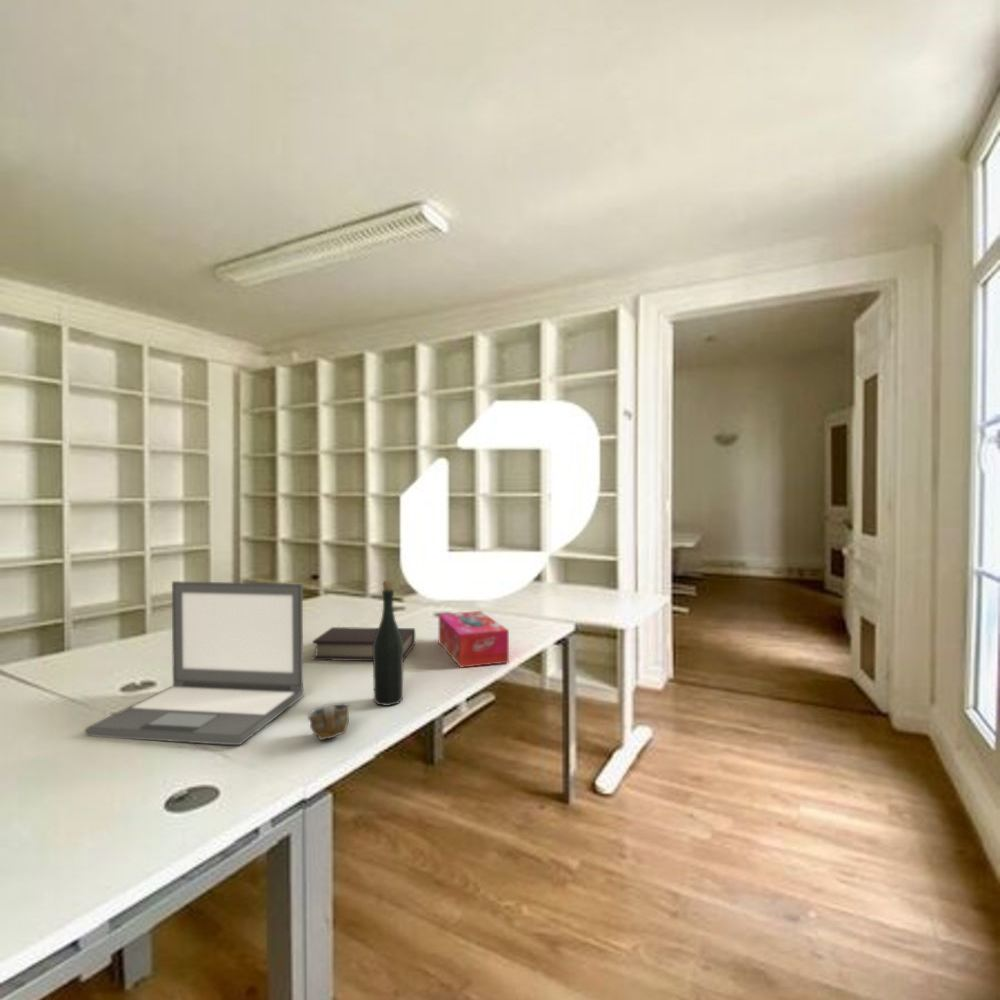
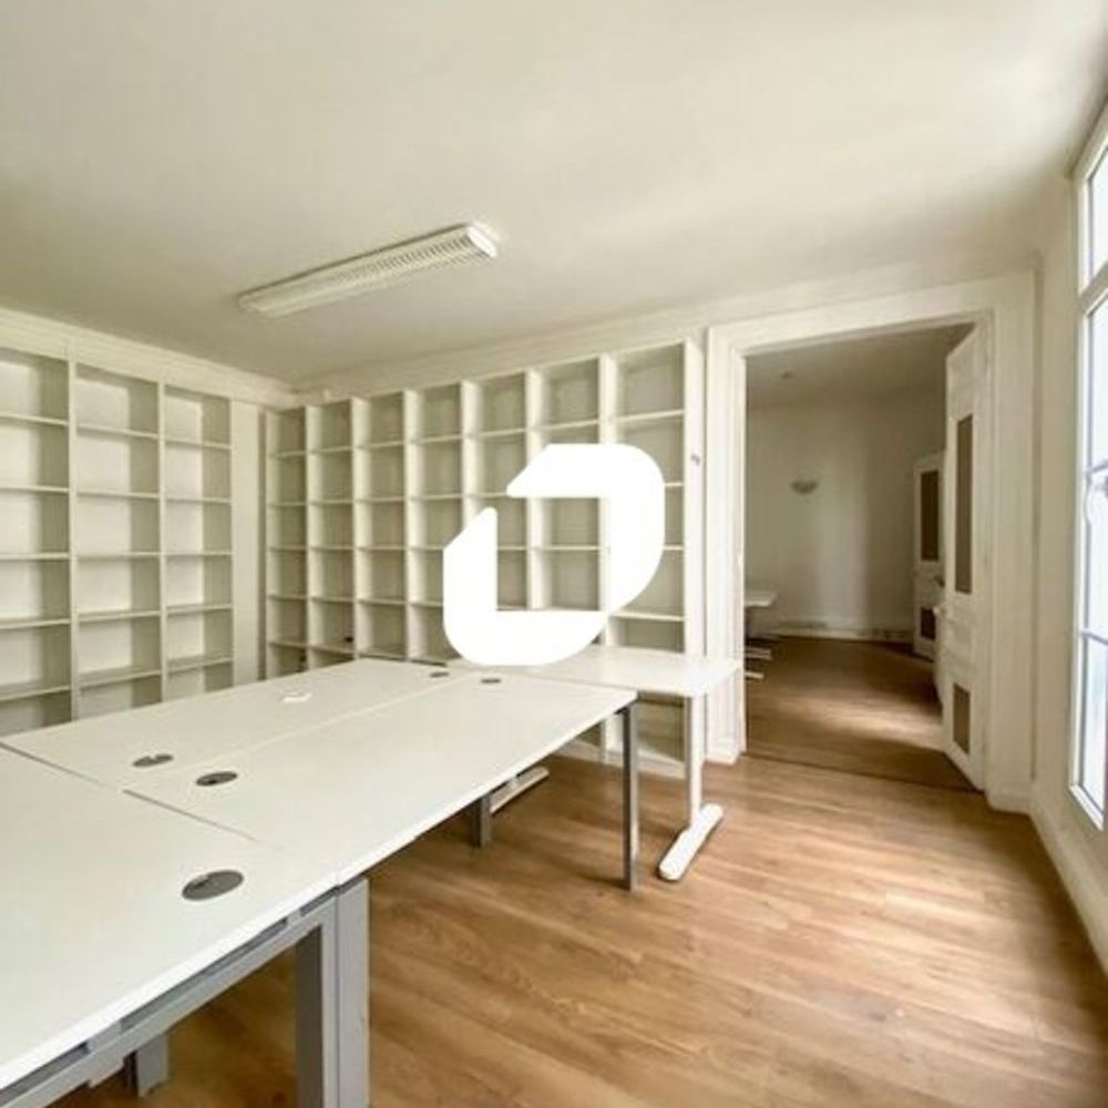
- laptop [84,580,305,746]
- tissue box [438,610,510,669]
- cup [307,702,351,741]
- book [311,626,416,662]
- bottle [372,579,404,707]
